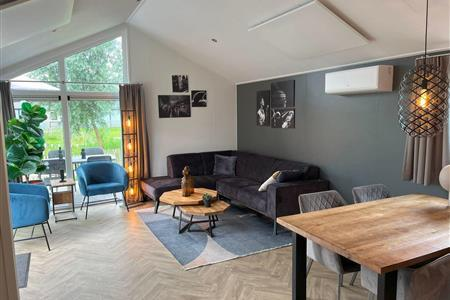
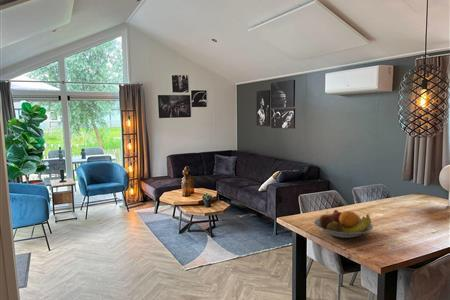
+ fruit bowl [313,209,374,239]
